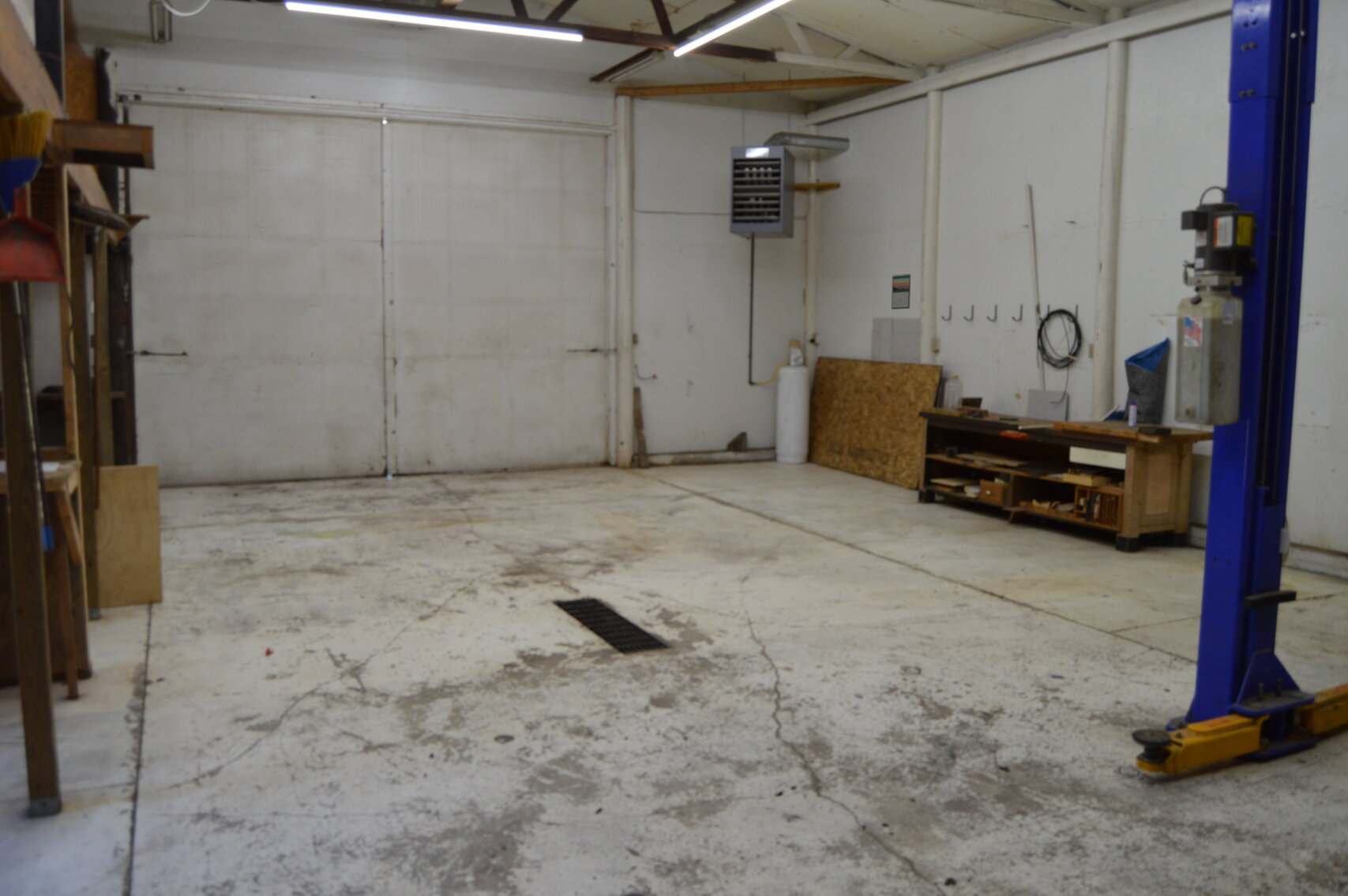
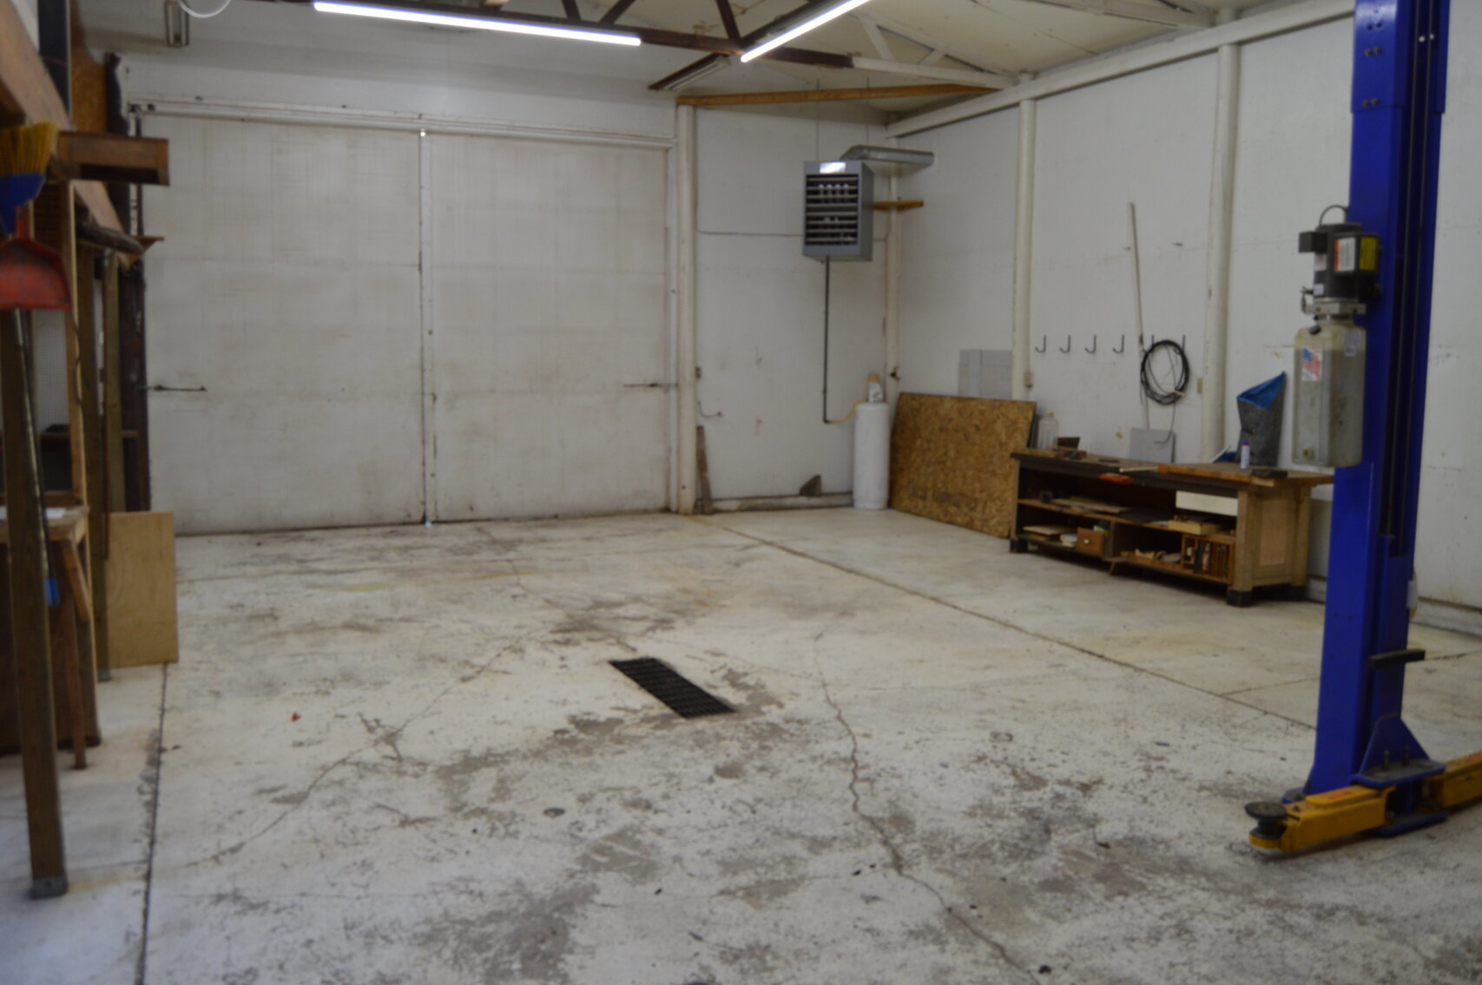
- calendar [891,273,911,310]
